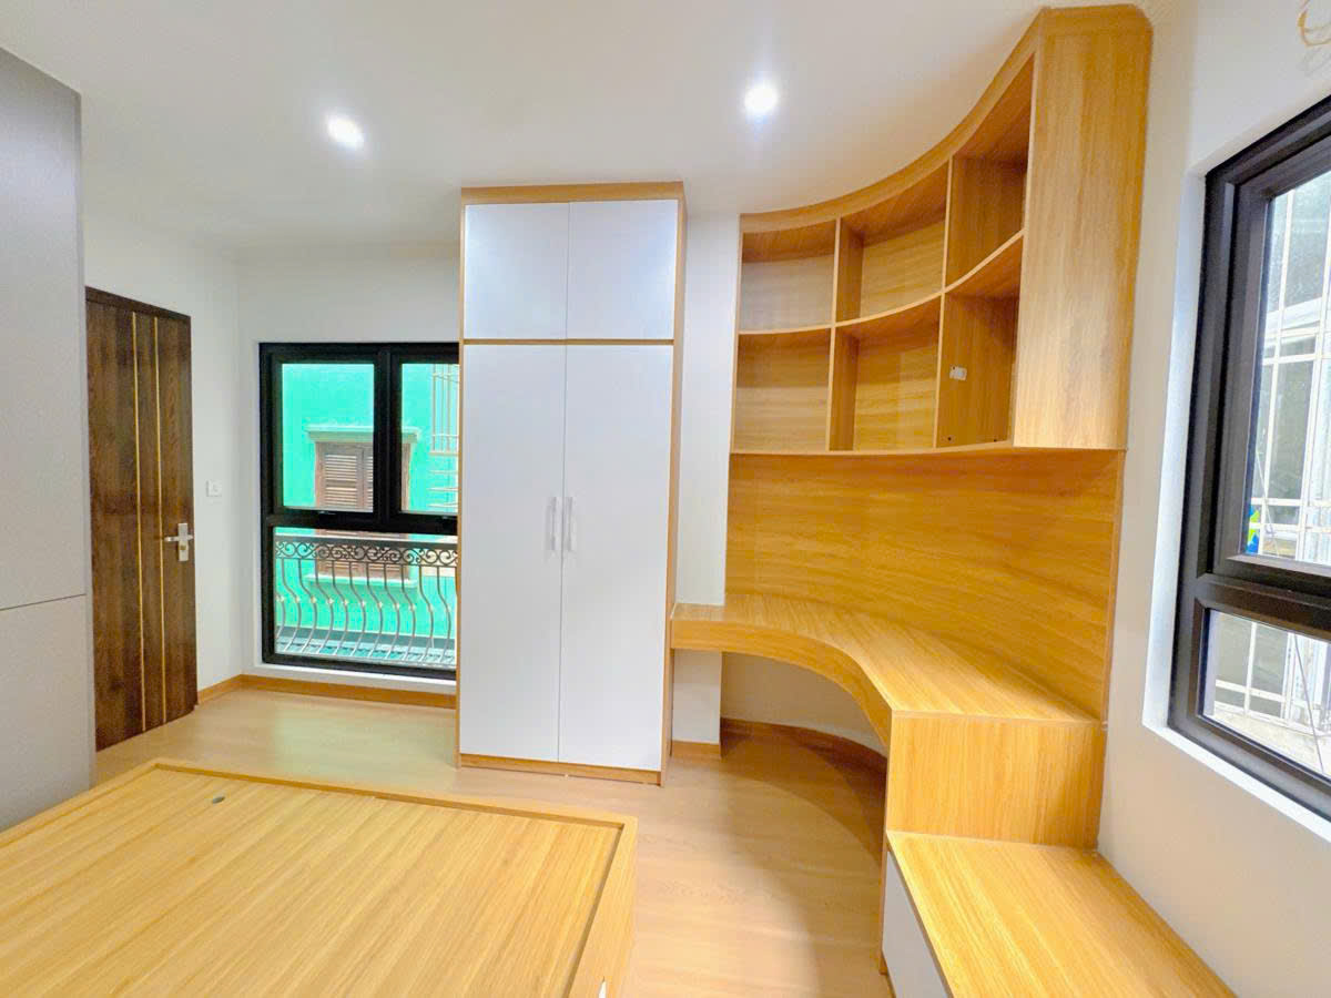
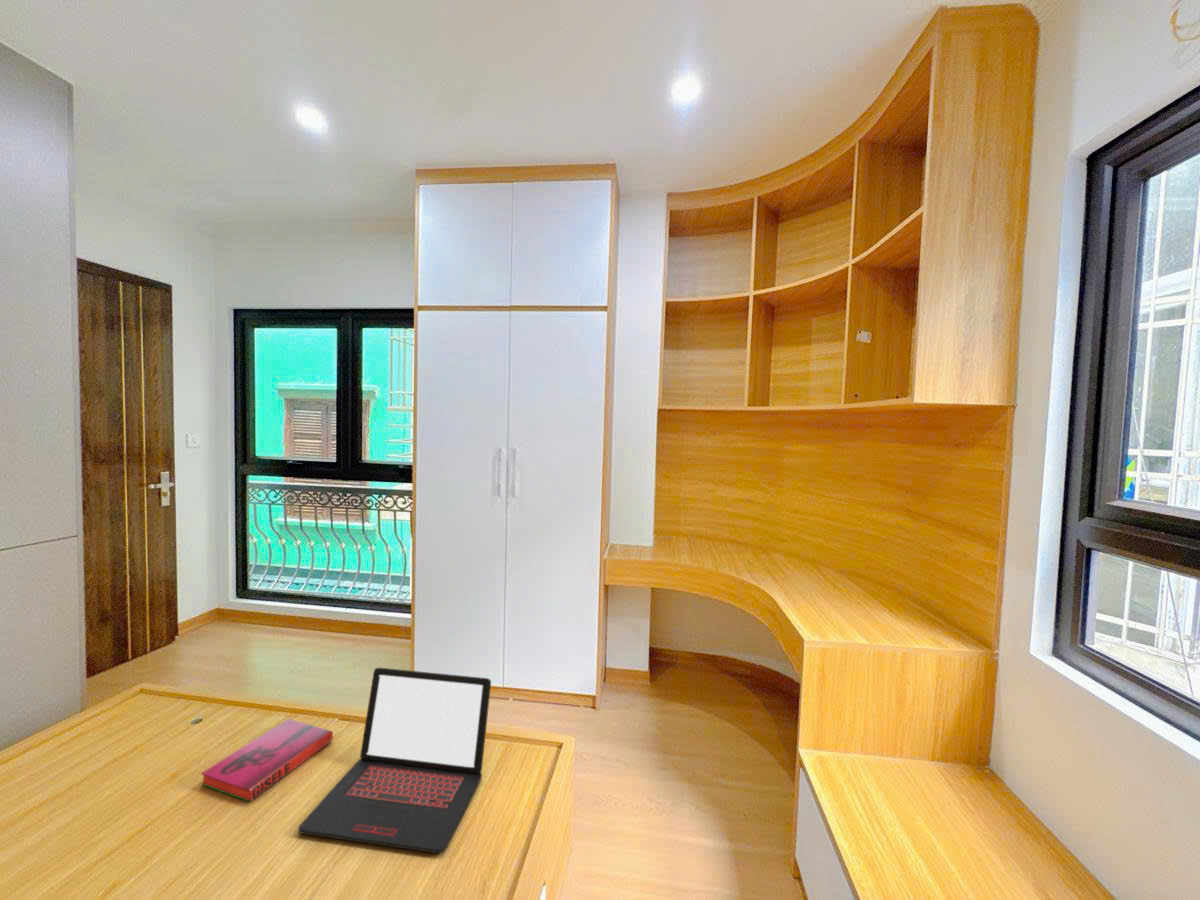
+ laptop [298,667,492,854]
+ hardback book [200,718,334,803]
